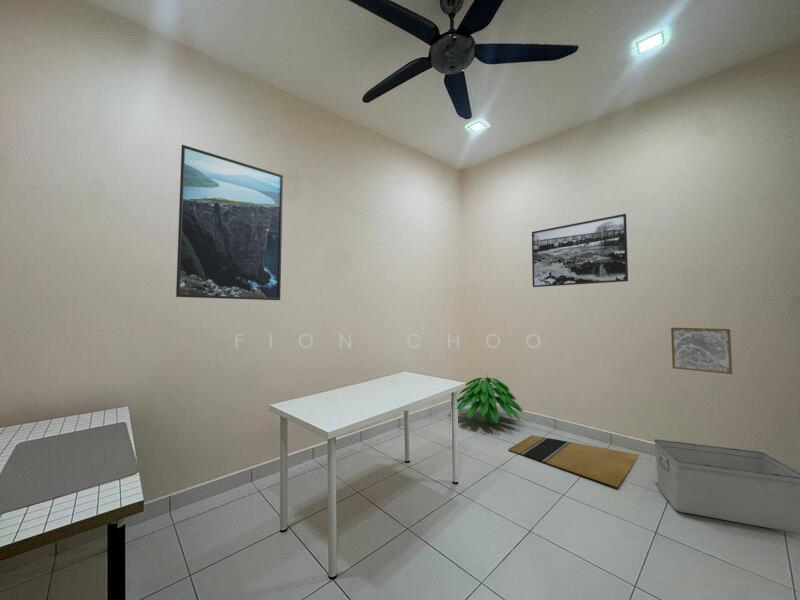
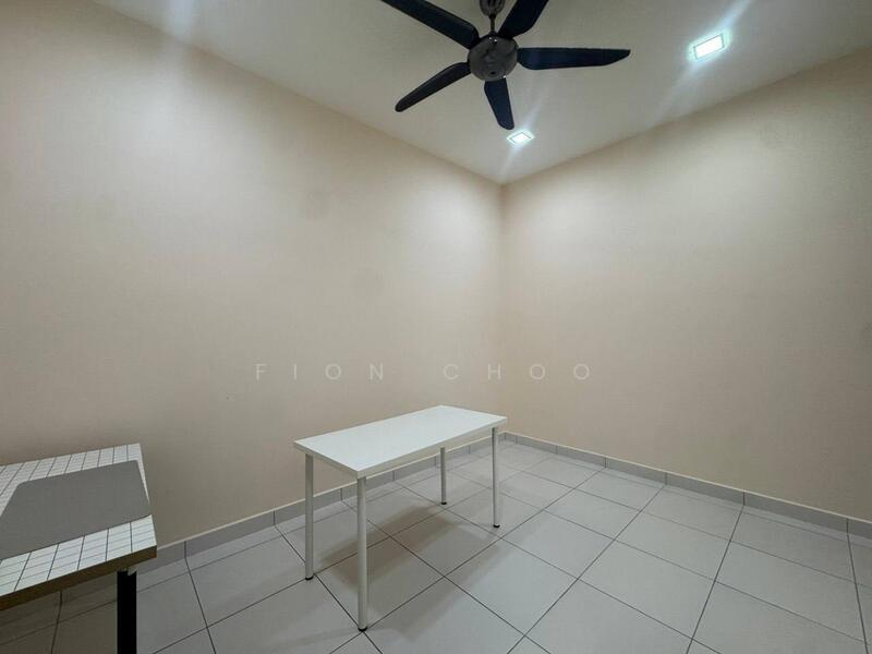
- storage bin [653,438,800,535]
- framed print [531,213,629,288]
- door mat [507,434,640,488]
- indoor plant [456,373,524,424]
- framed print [175,144,284,301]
- wall art [670,326,733,375]
